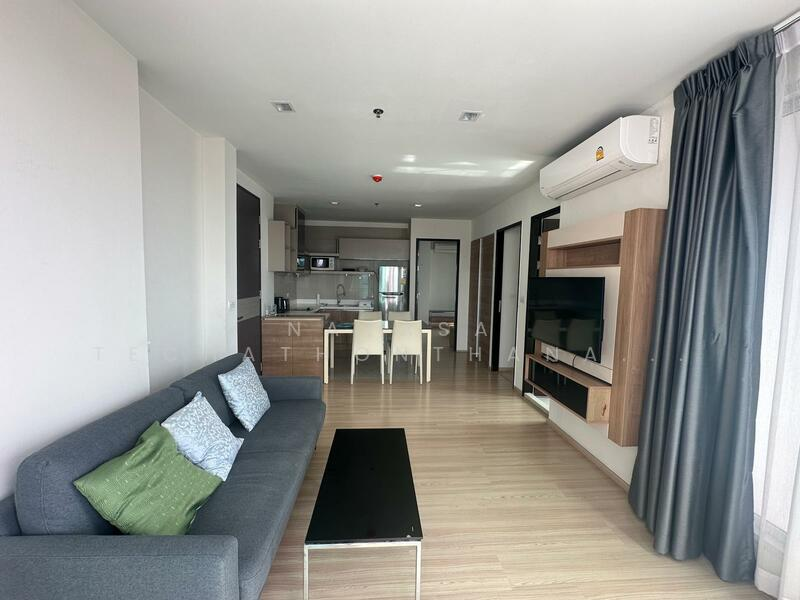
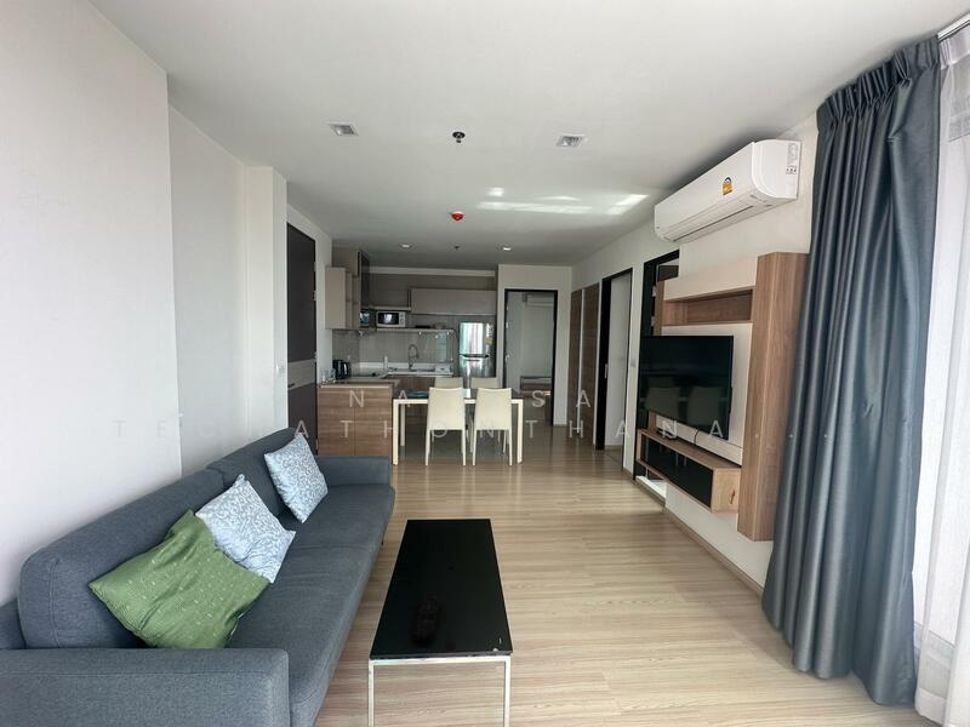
+ remote control [412,595,441,642]
